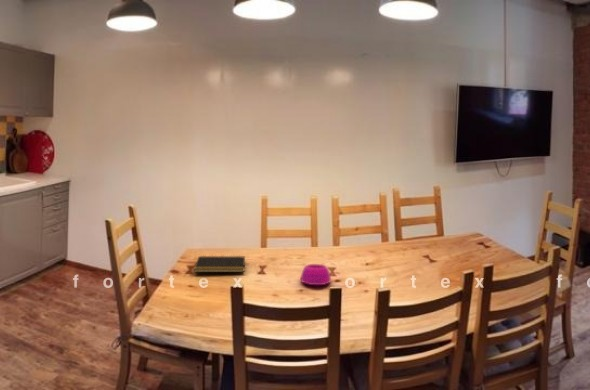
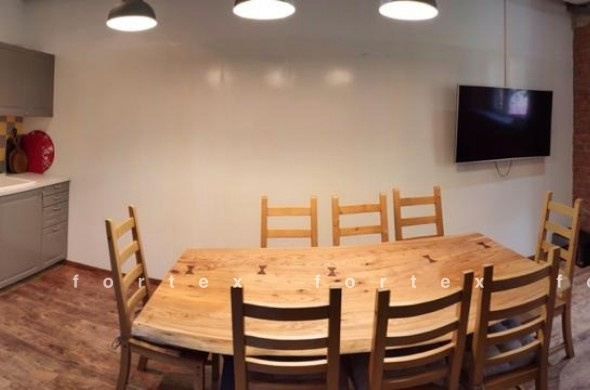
- bowl [300,263,332,286]
- notepad [193,255,246,273]
